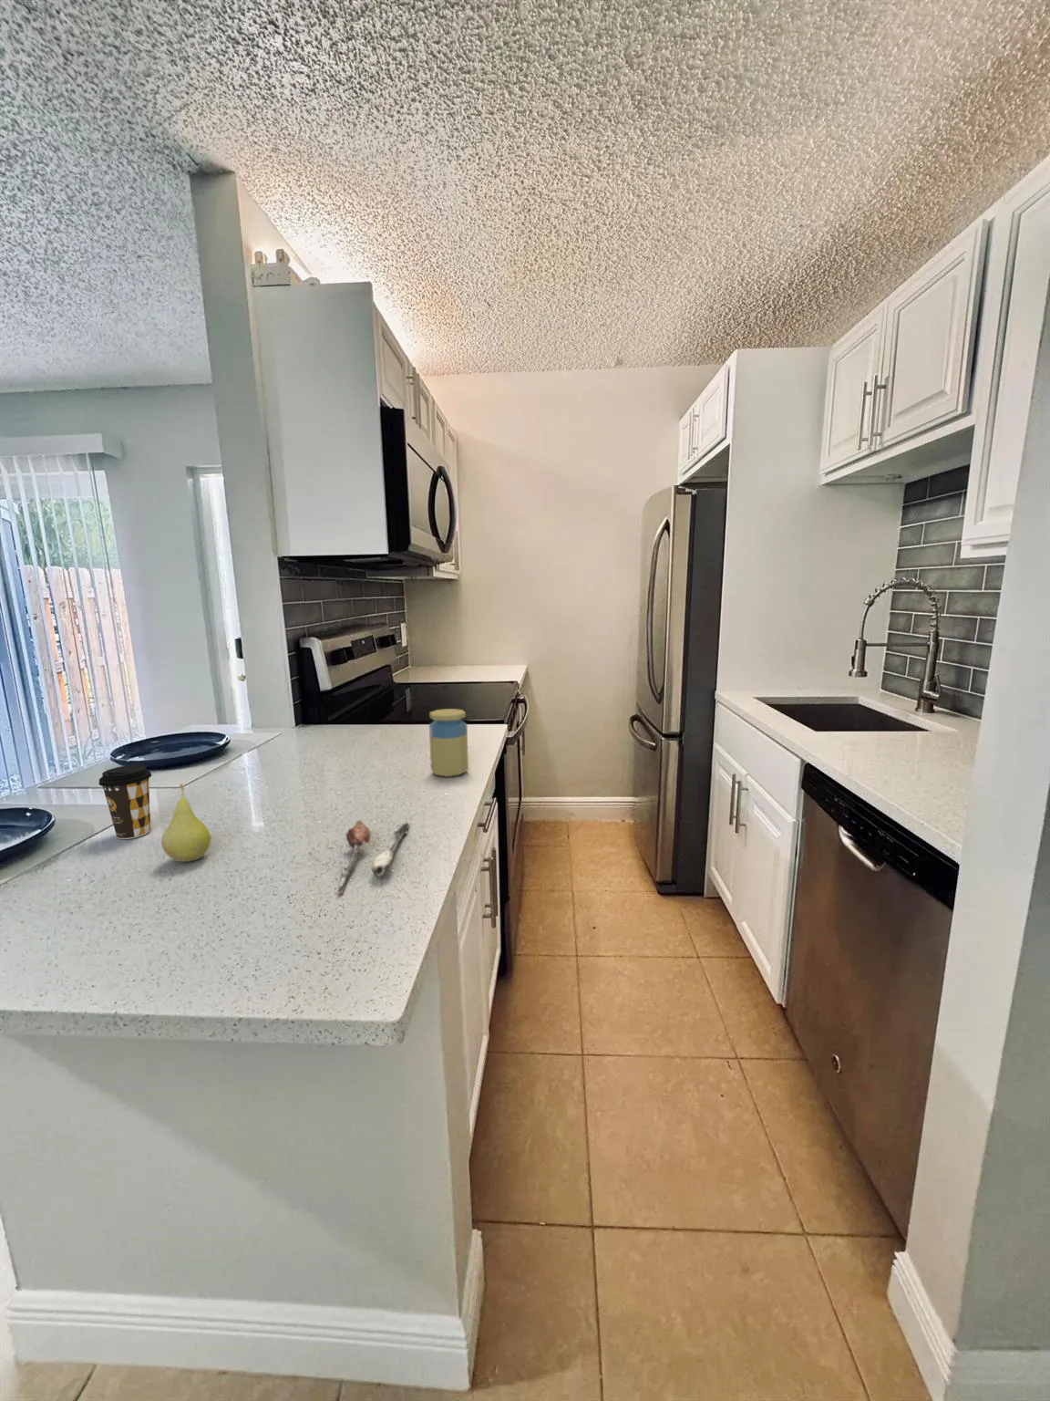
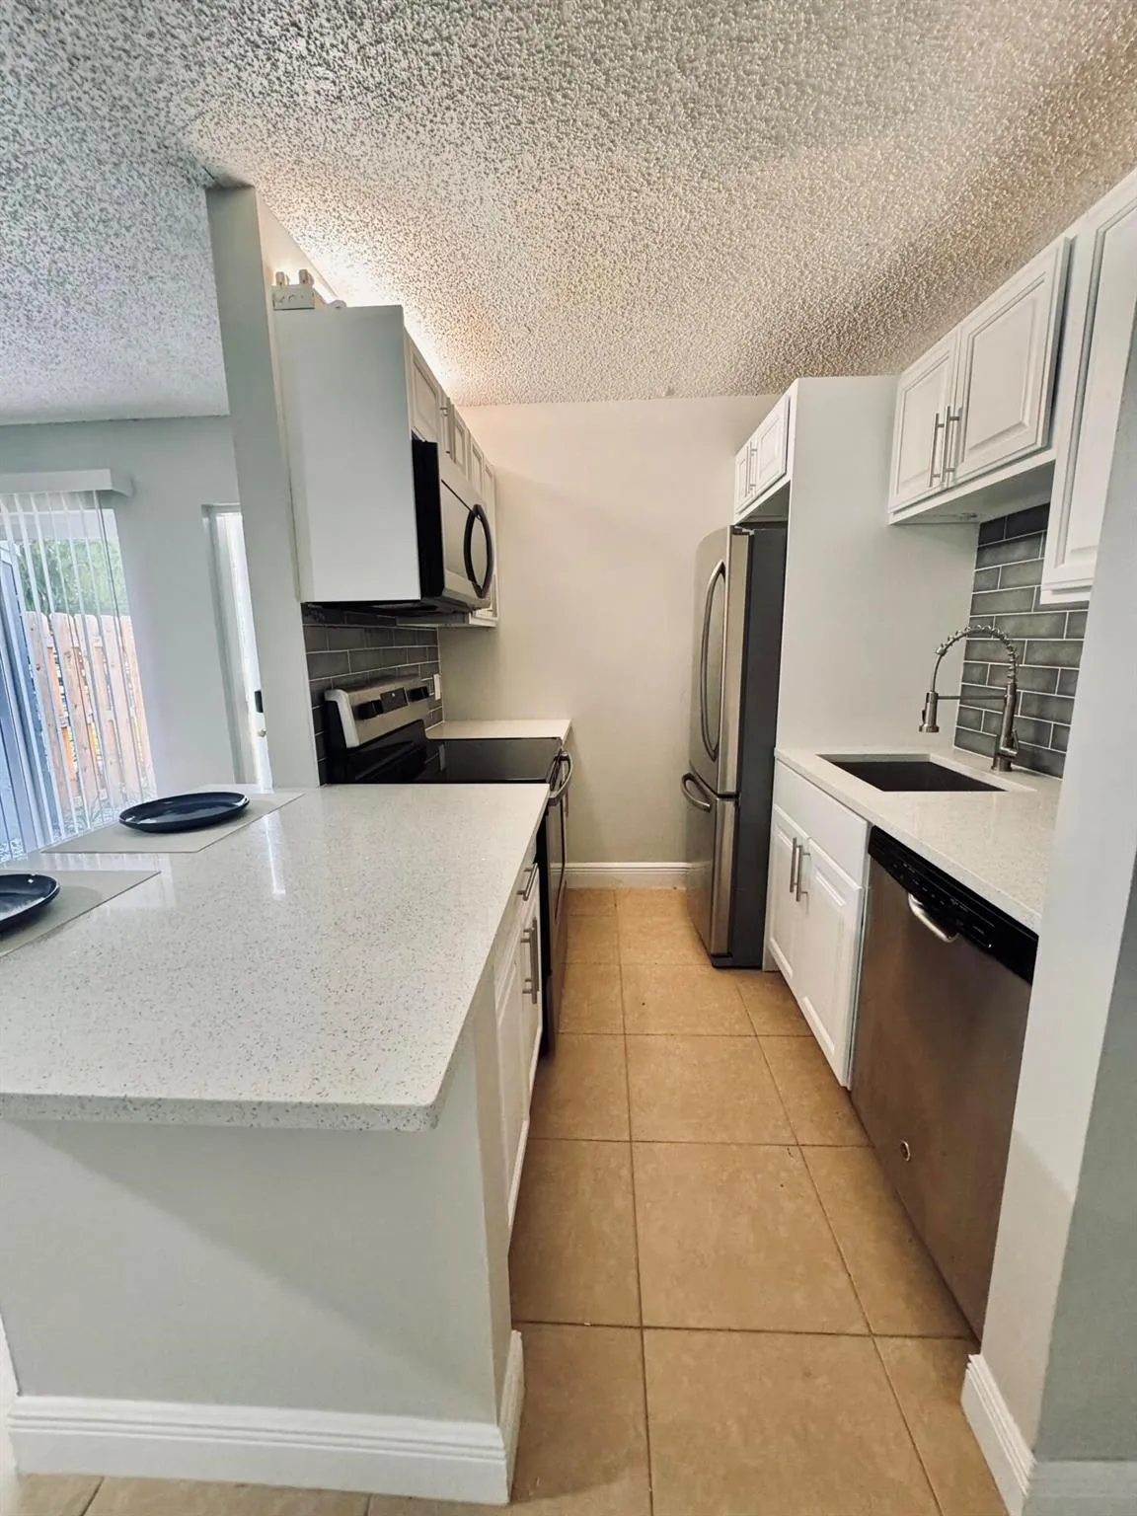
- fruit [160,782,212,863]
- jar [428,708,470,778]
- coffee cup [97,764,152,841]
- spoon [338,820,410,896]
